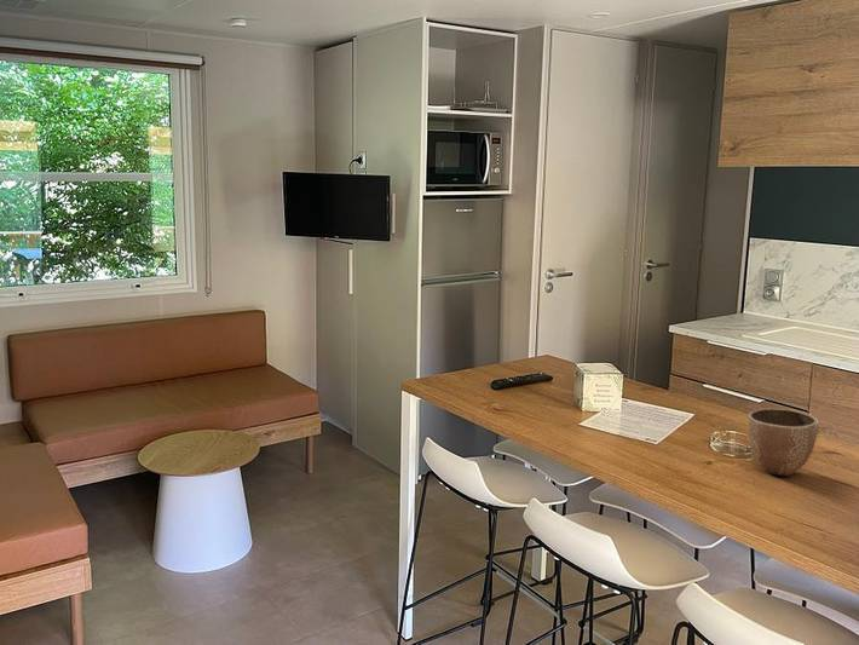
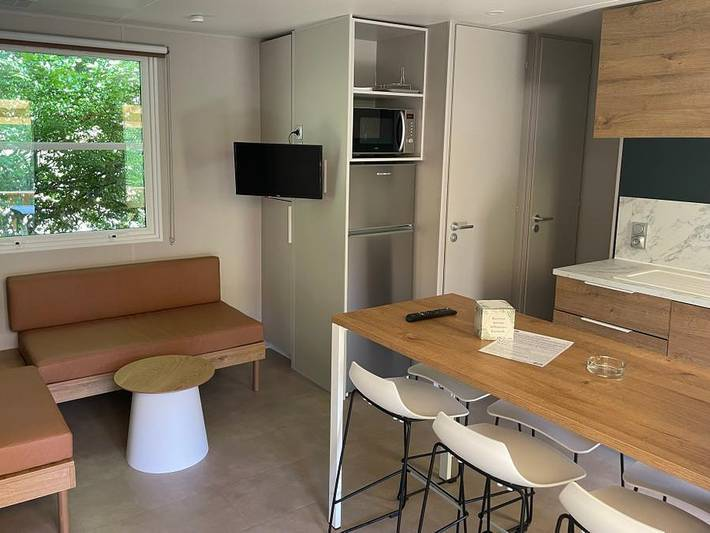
- decorative bowl [748,407,819,477]
